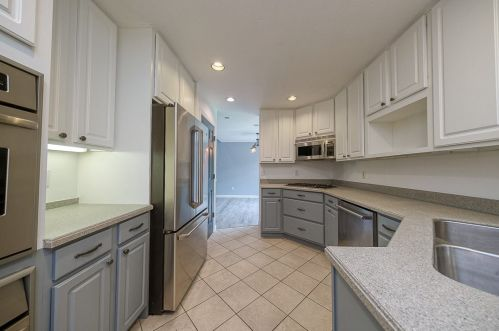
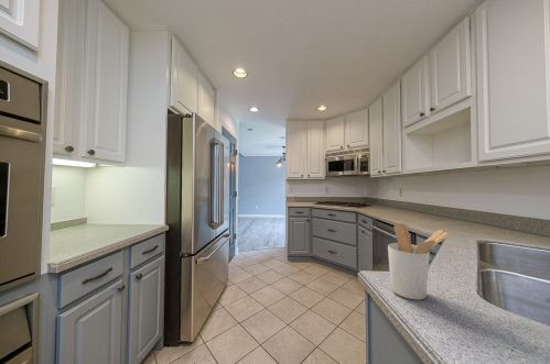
+ utensil holder [387,222,450,301]
